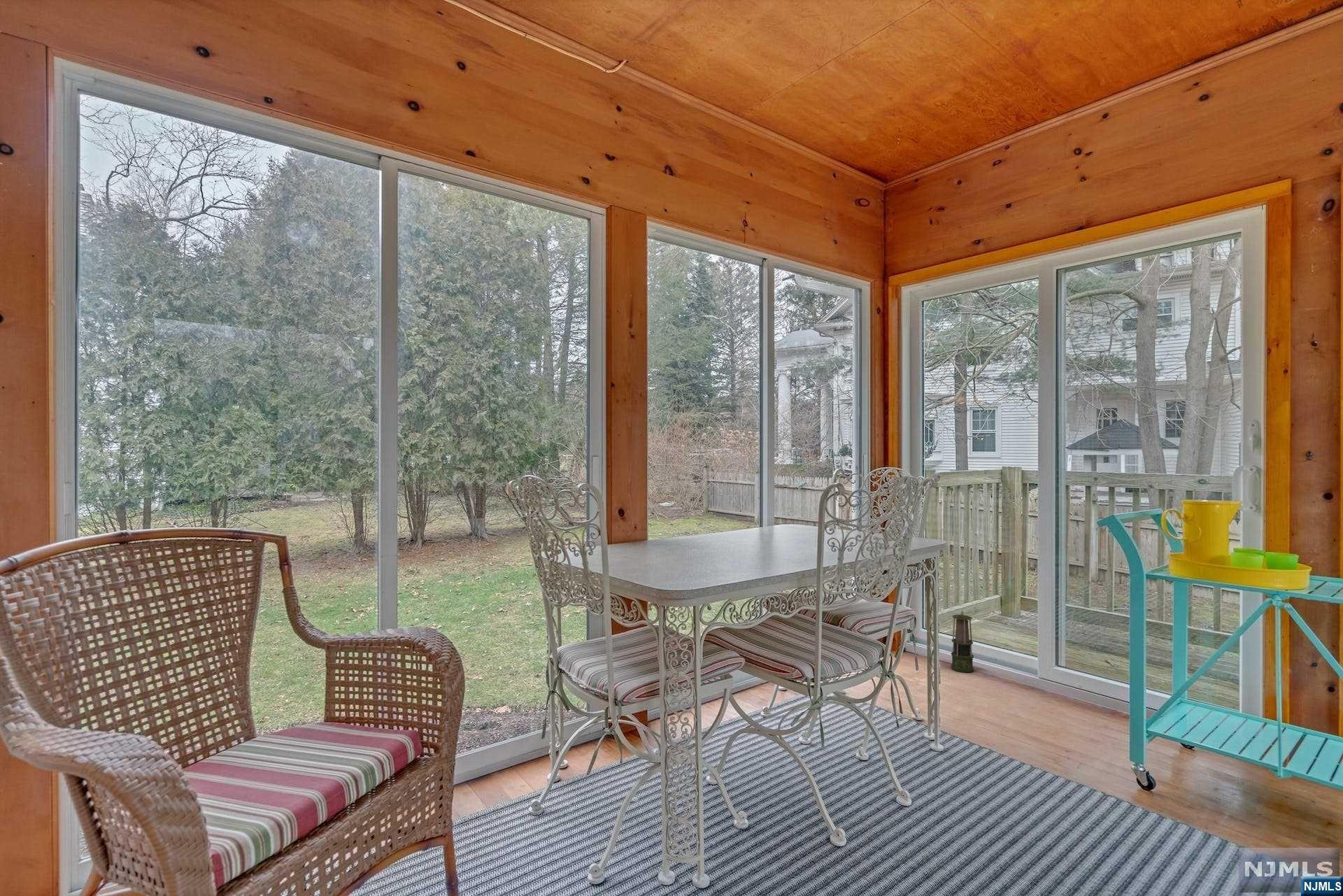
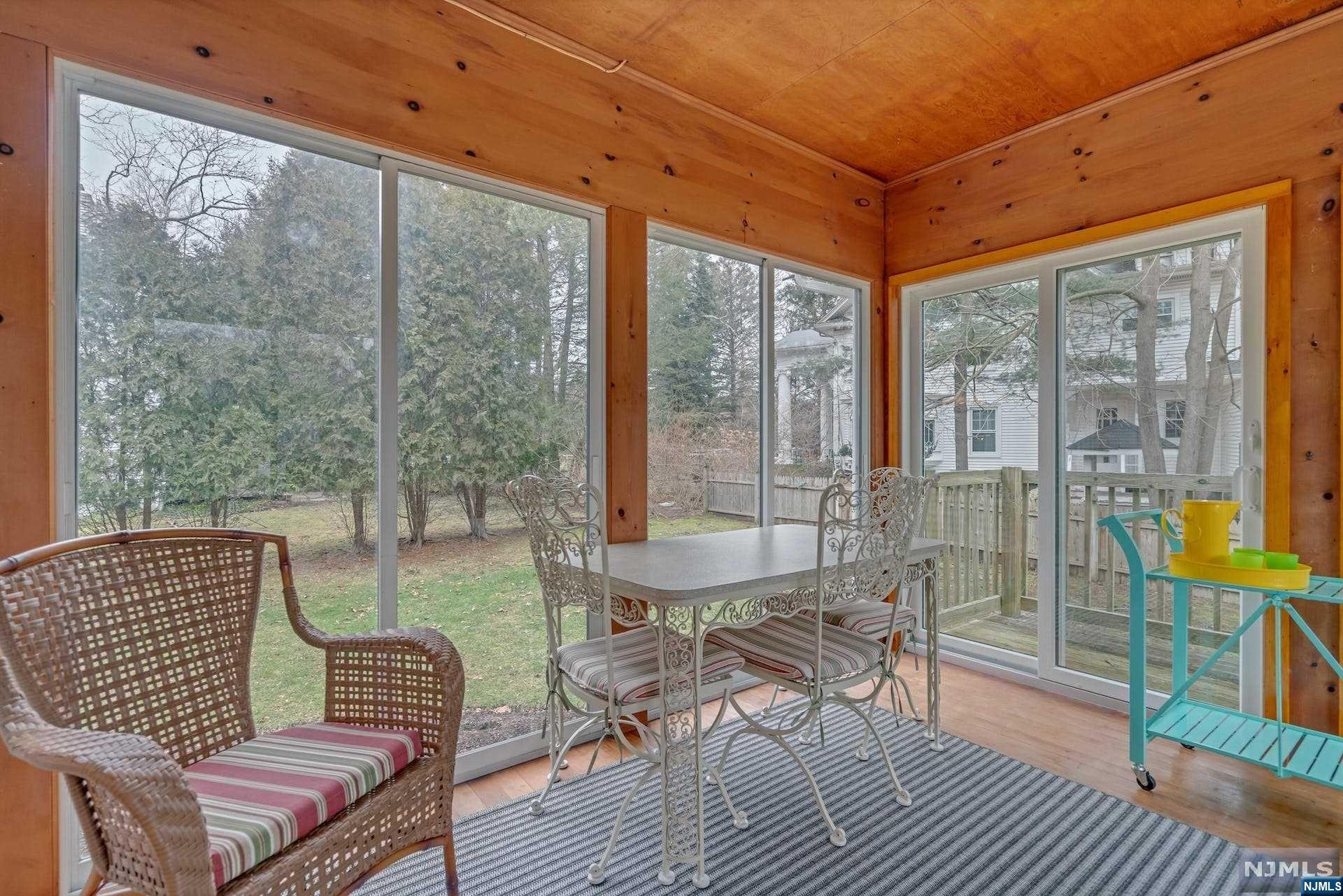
- lantern [951,611,974,673]
